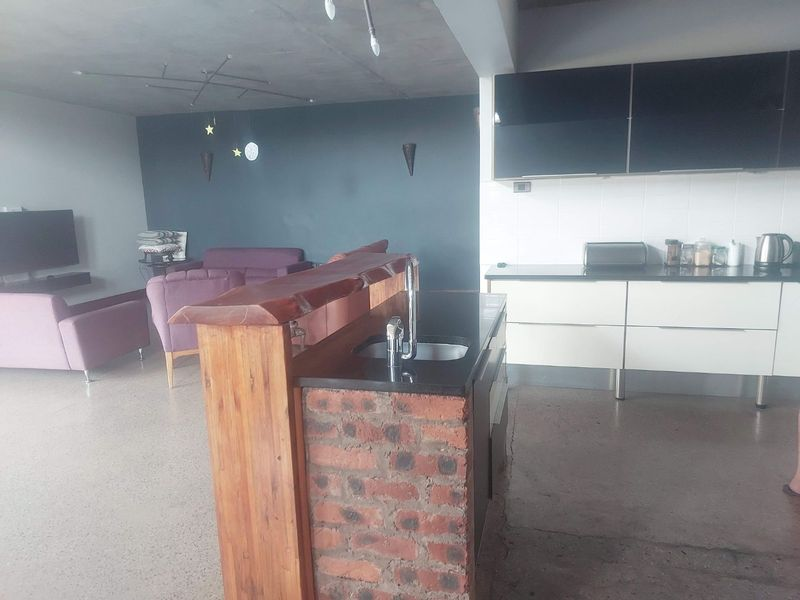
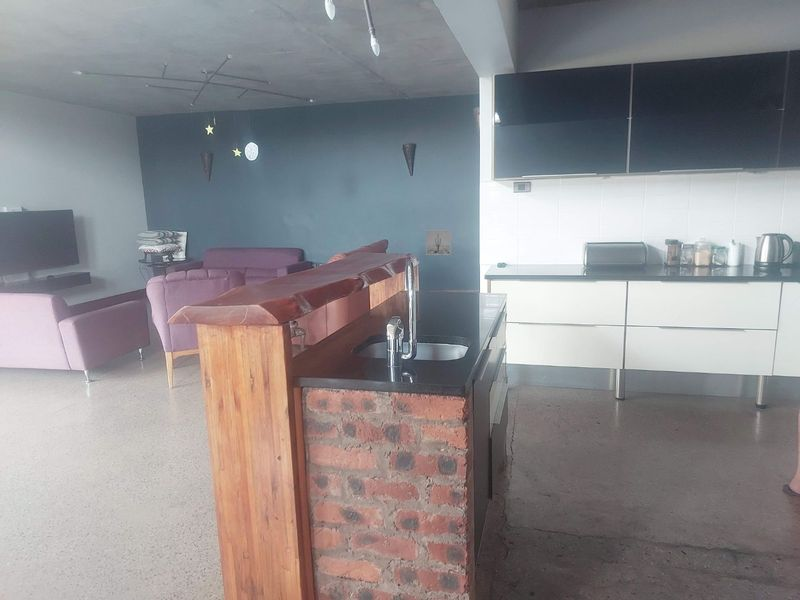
+ wall art [425,229,452,256]
